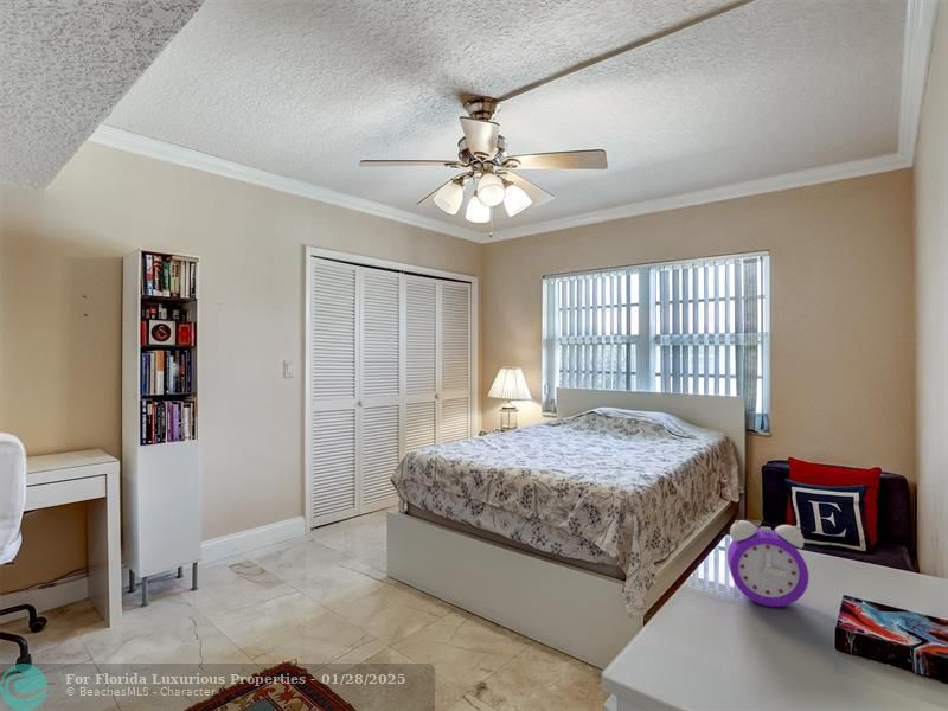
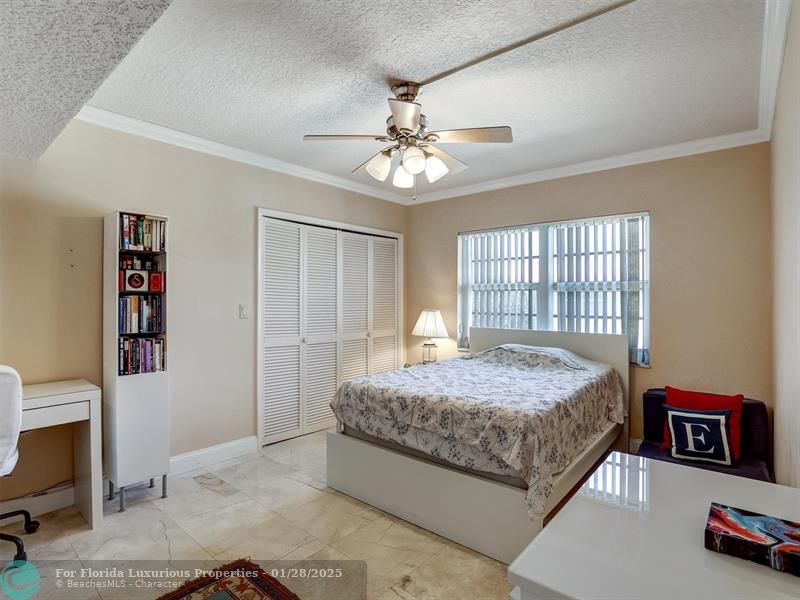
- alarm clock [726,519,809,608]
